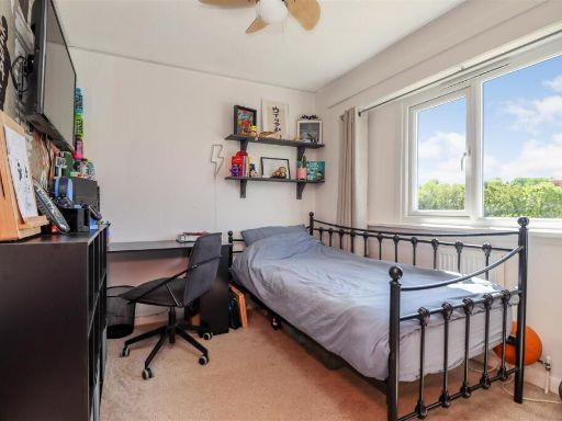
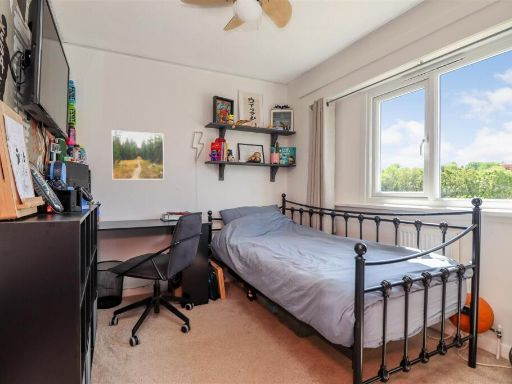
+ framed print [111,129,165,181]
